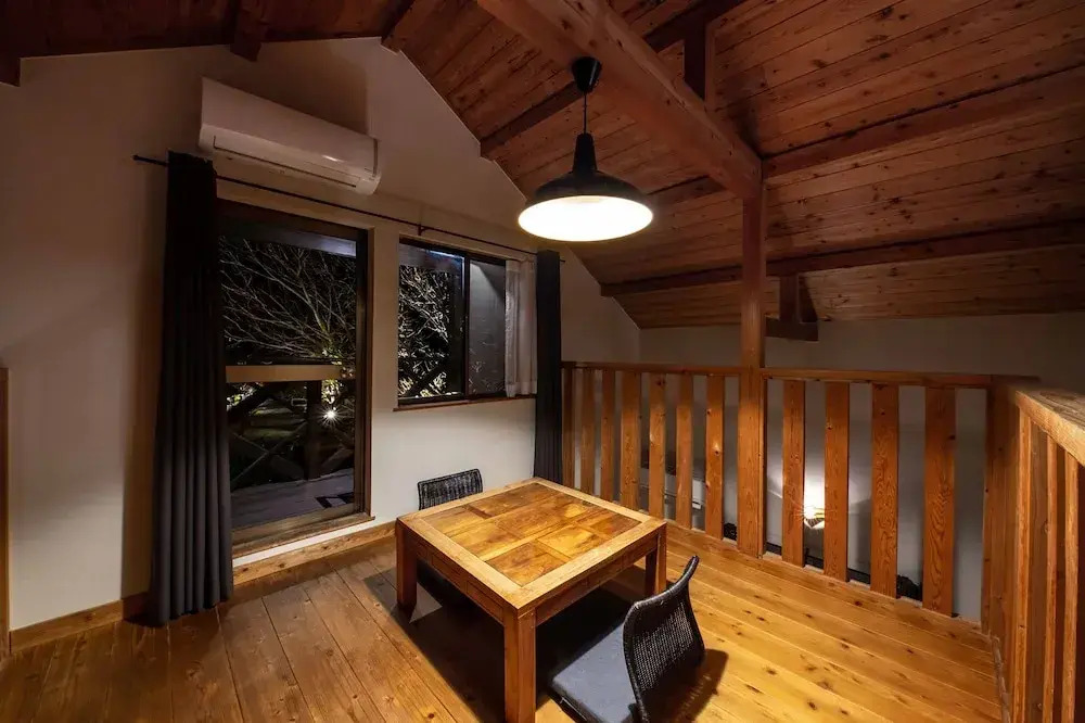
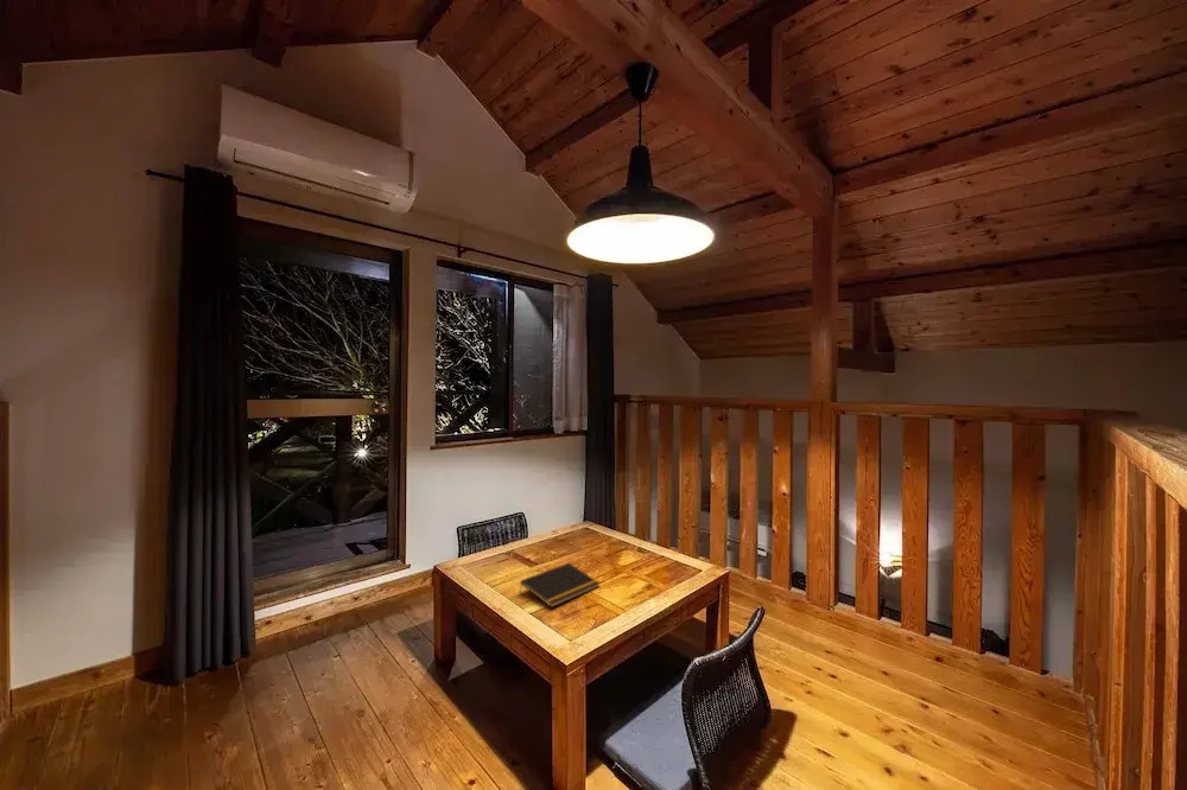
+ notepad [518,562,601,609]
